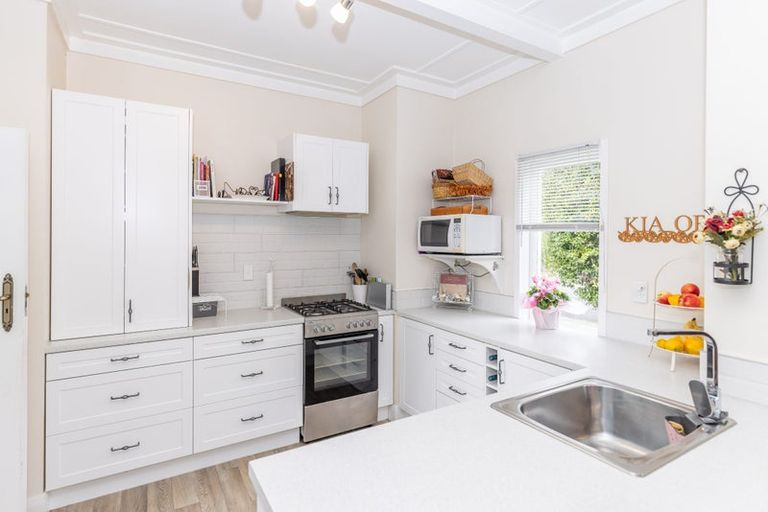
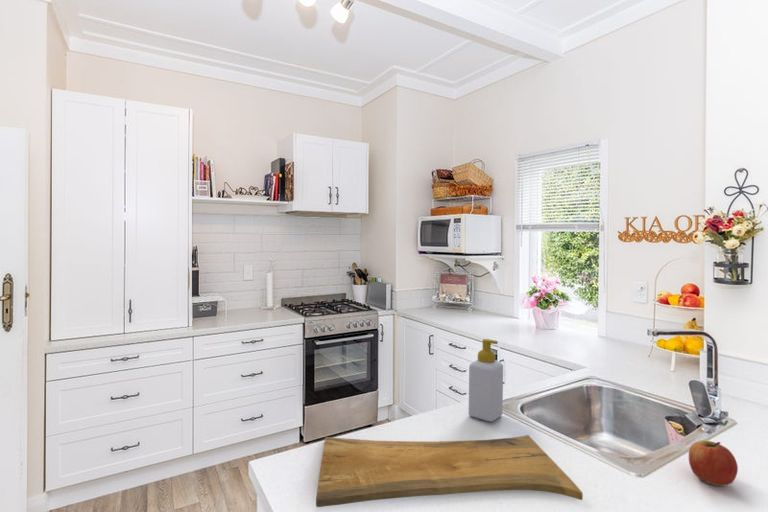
+ cutting board [315,434,584,508]
+ apple [688,439,739,487]
+ soap bottle [468,338,504,423]
